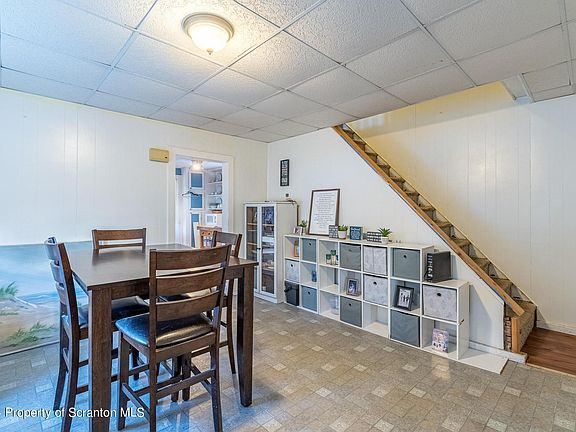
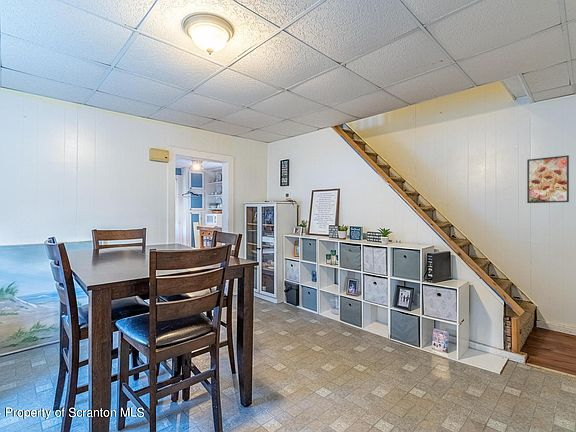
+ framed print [526,154,570,204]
